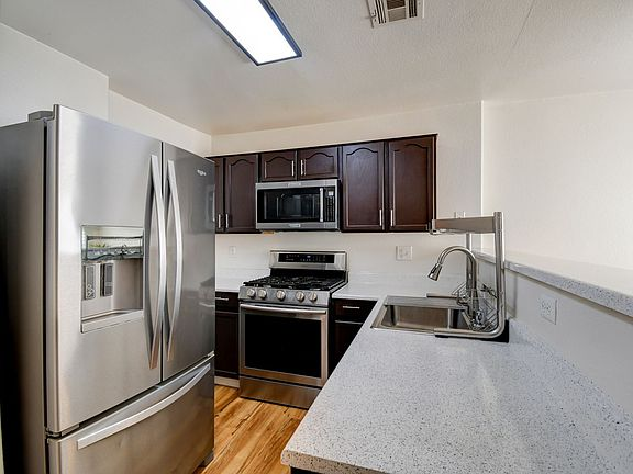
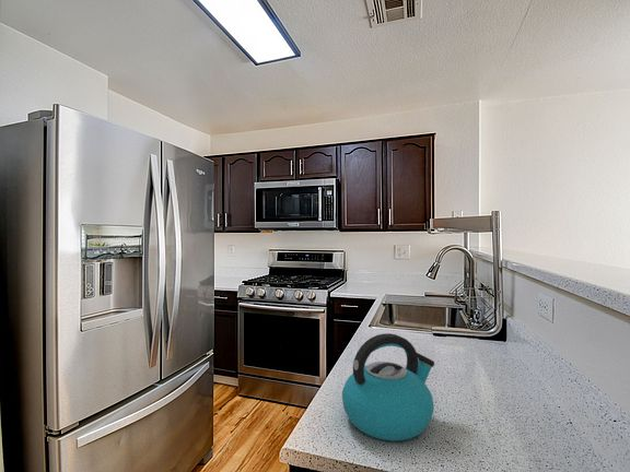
+ kettle [341,332,435,441]
